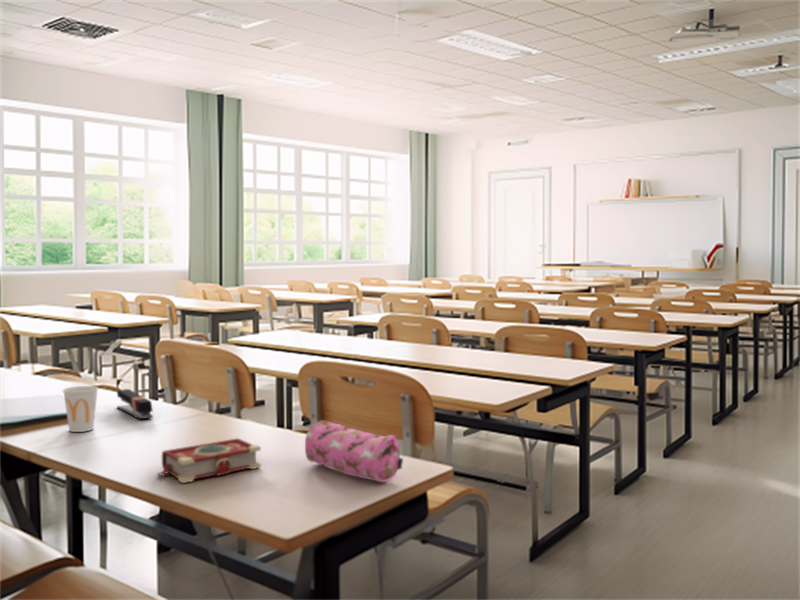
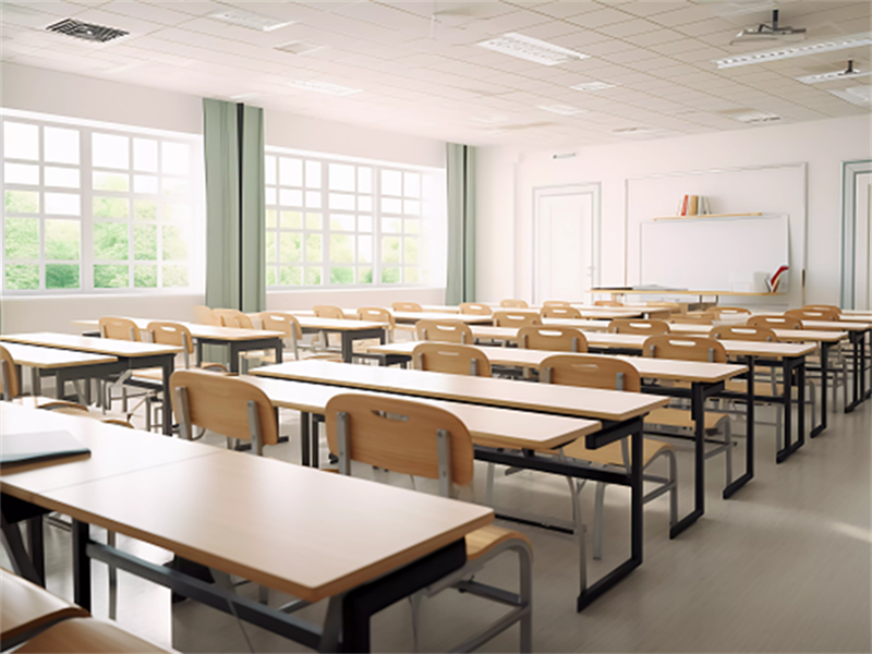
- stapler [116,388,154,420]
- pencil case [304,419,404,483]
- book [156,437,262,484]
- cup [62,385,99,433]
